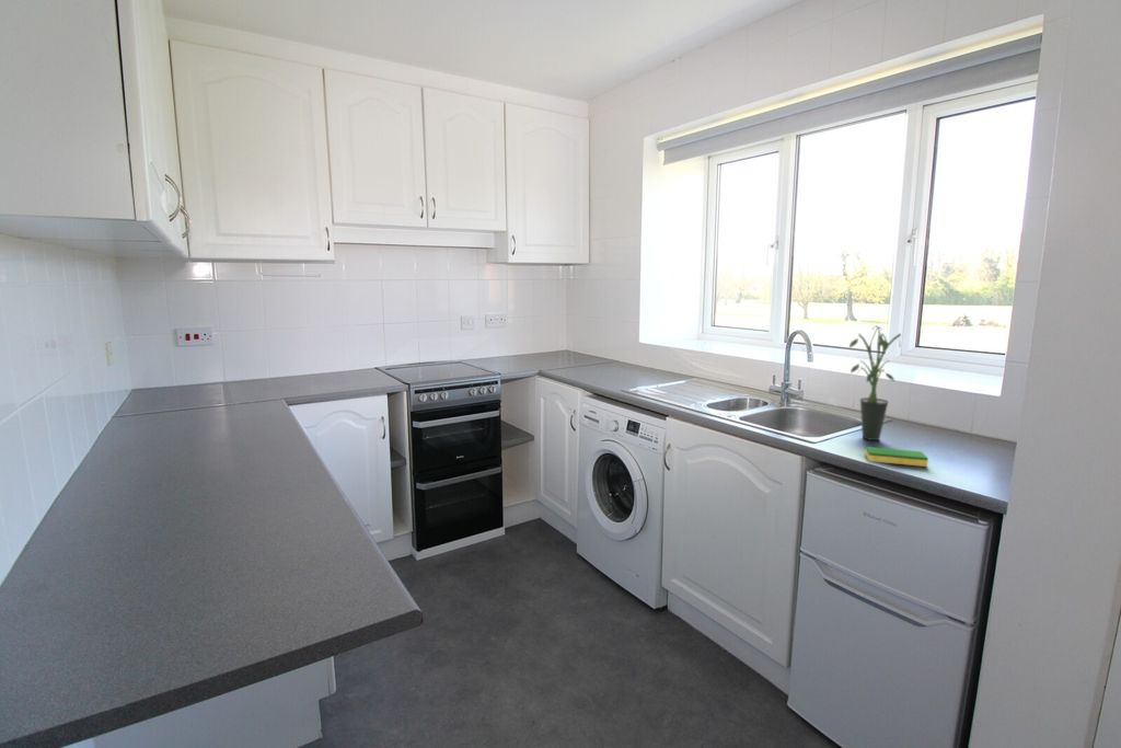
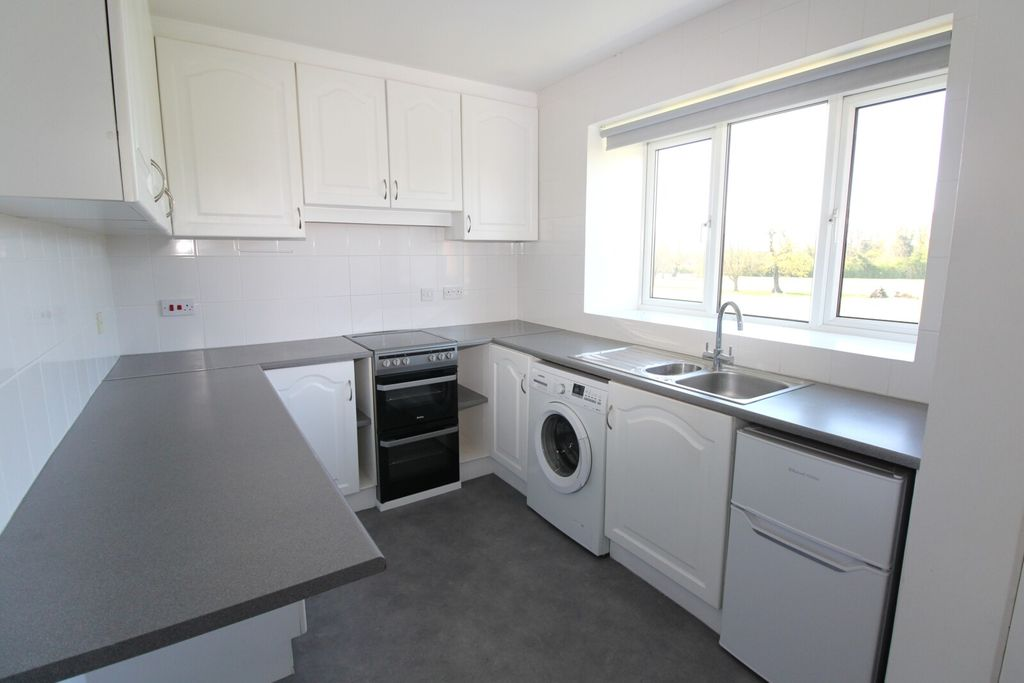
- dish sponge [864,446,929,468]
- potted plant [848,325,902,441]
